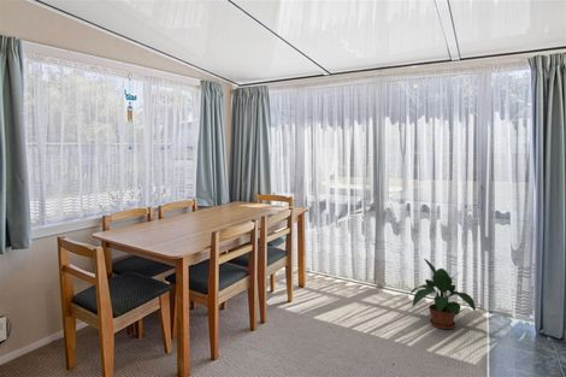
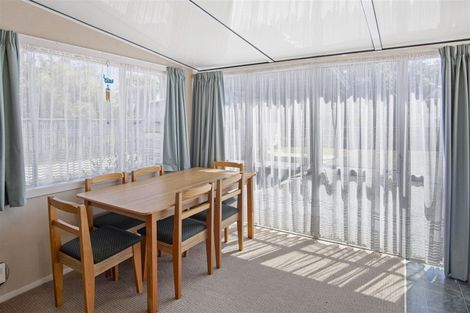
- potted plant [409,258,477,330]
